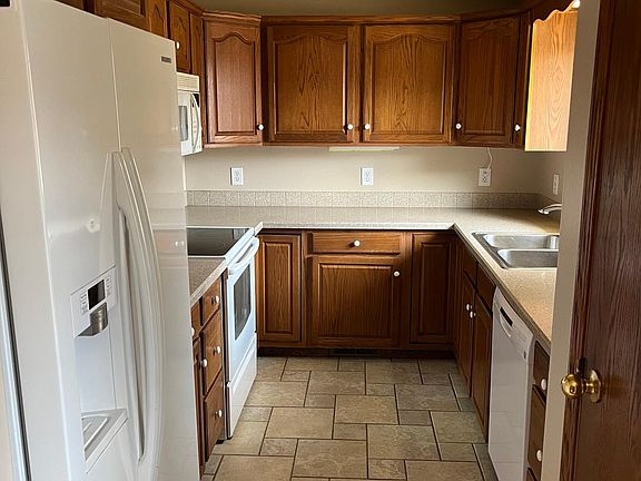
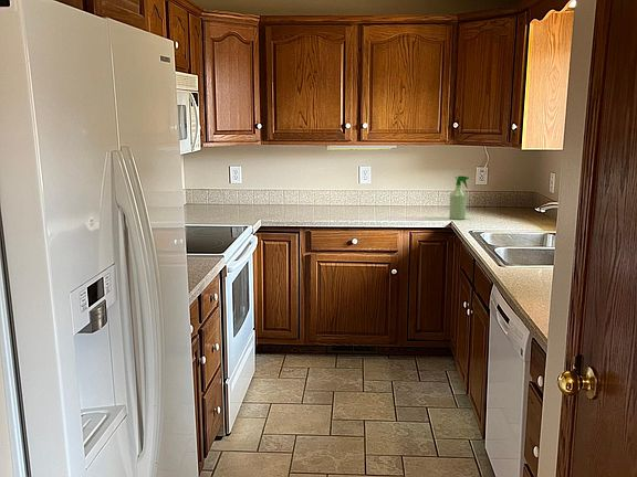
+ spray bottle [448,174,470,221]
